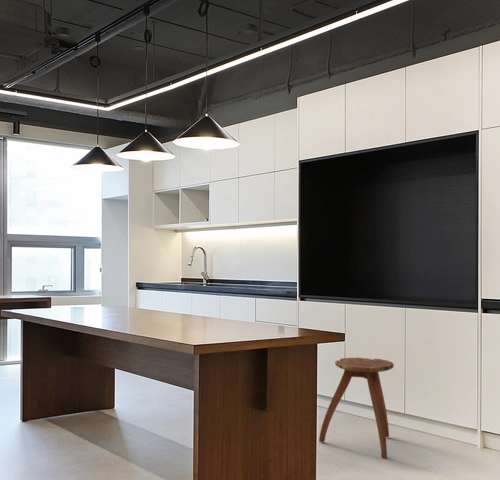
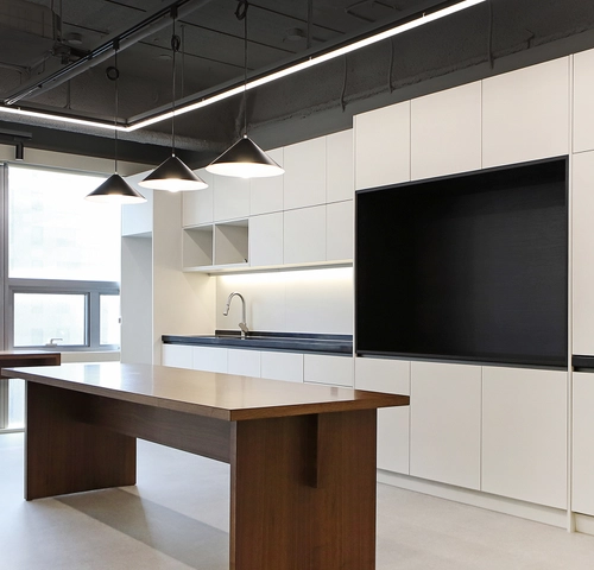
- stool [318,356,395,460]
